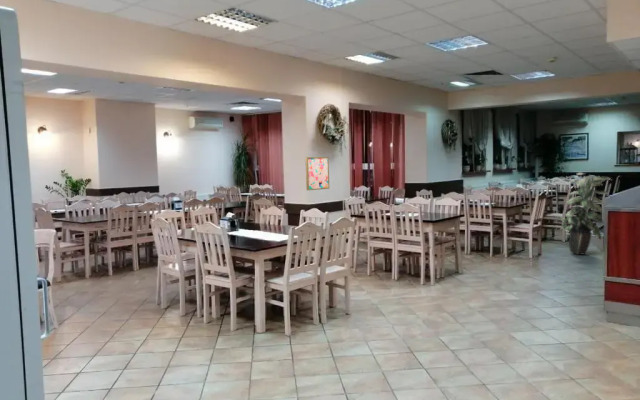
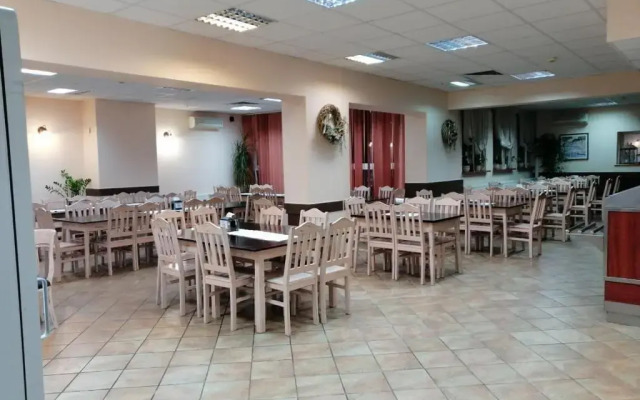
- wall art [304,156,330,191]
- indoor plant [557,172,612,256]
